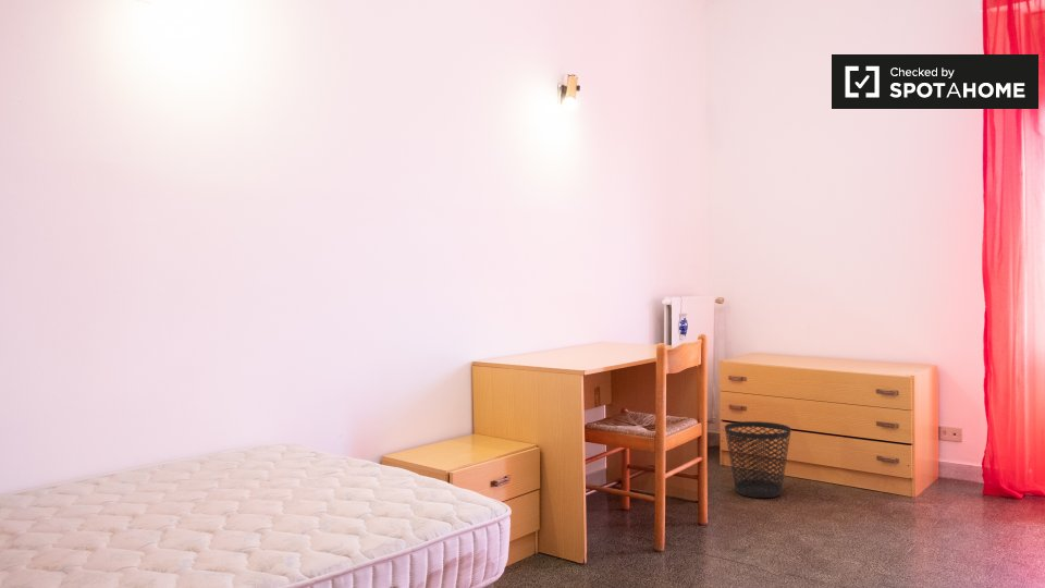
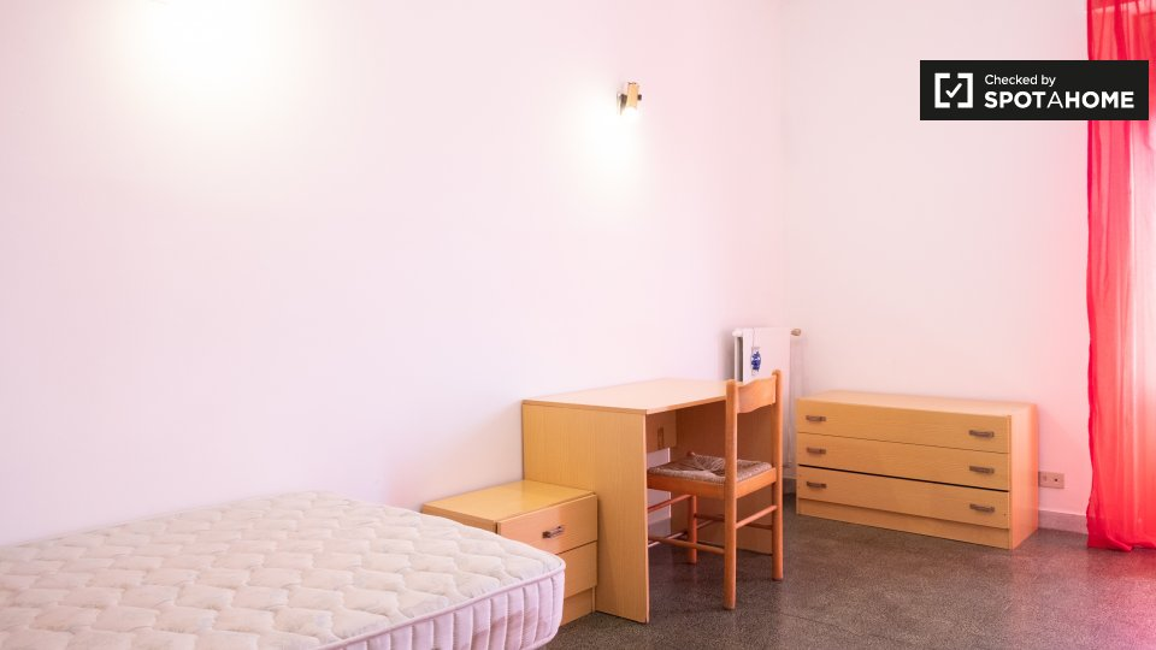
- wastebasket [724,420,792,499]
